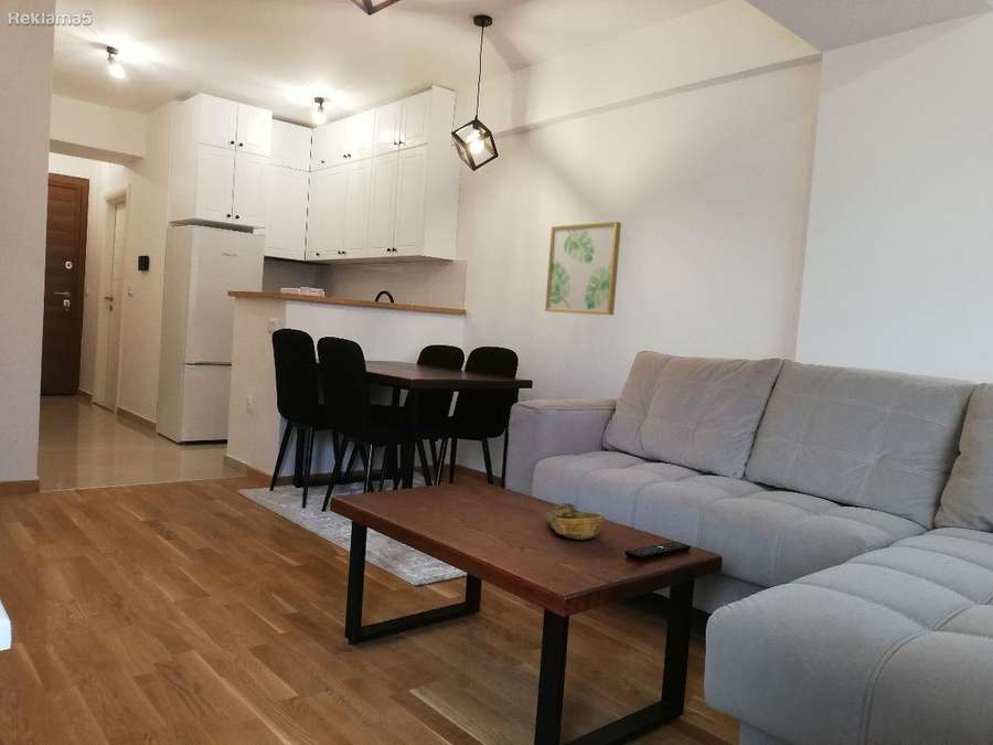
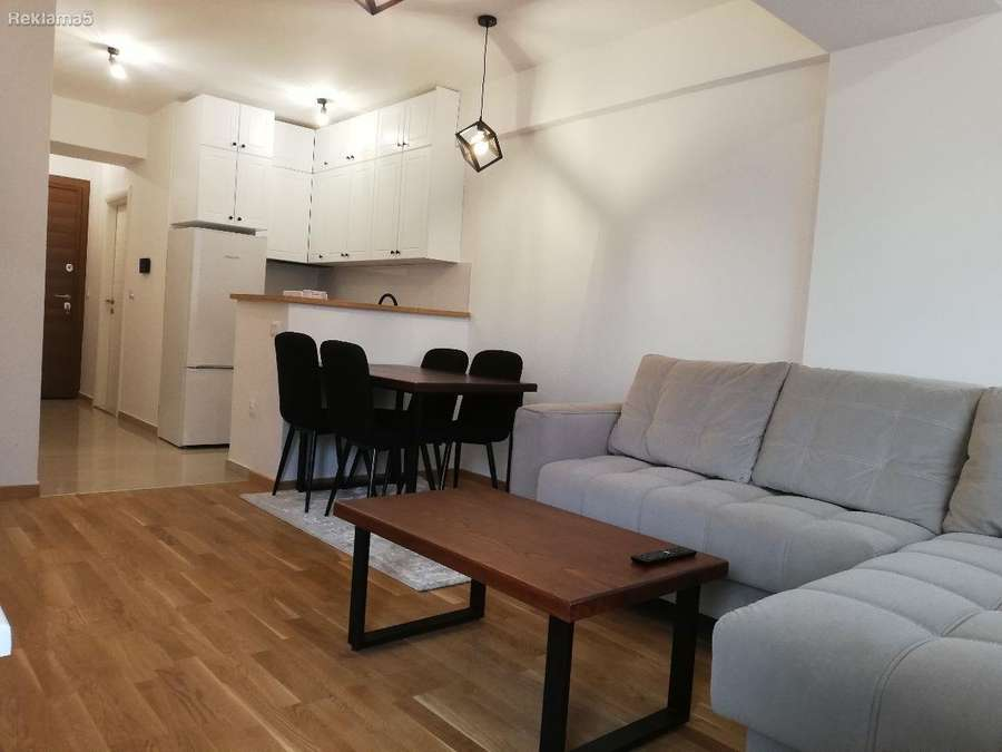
- decorative bowl [544,502,606,541]
- wall art [544,221,622,317]
